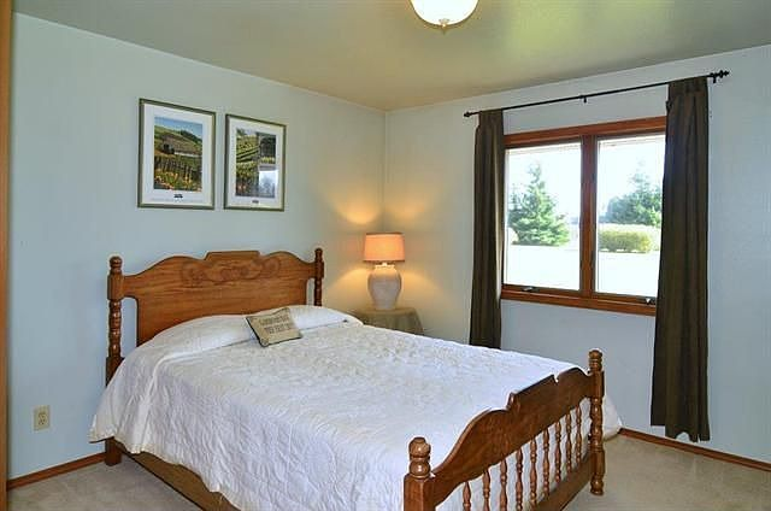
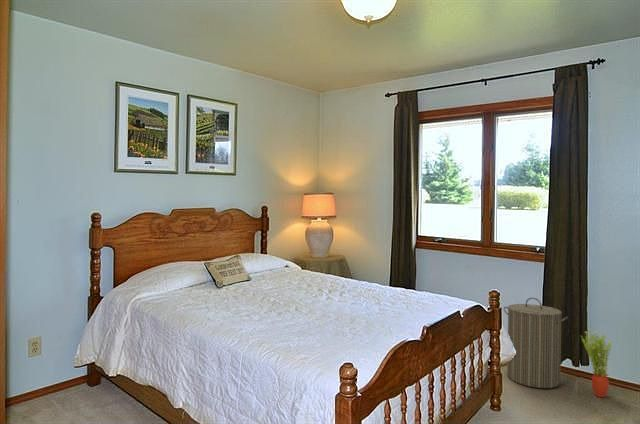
+ potted plant [580,327,613,398]
+ laundry hamper [503,297,569,389]
